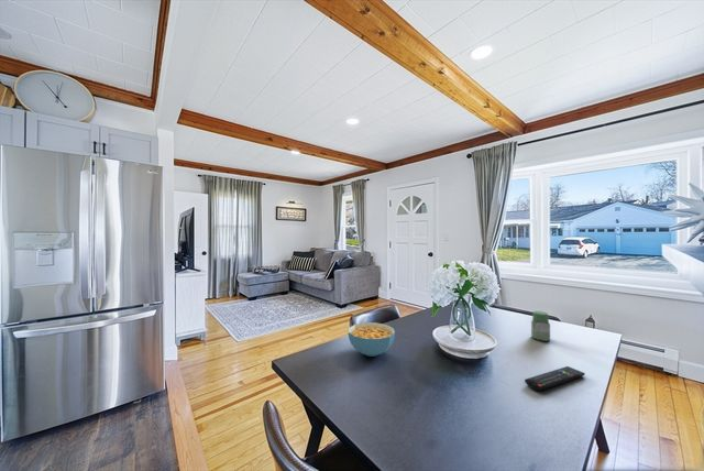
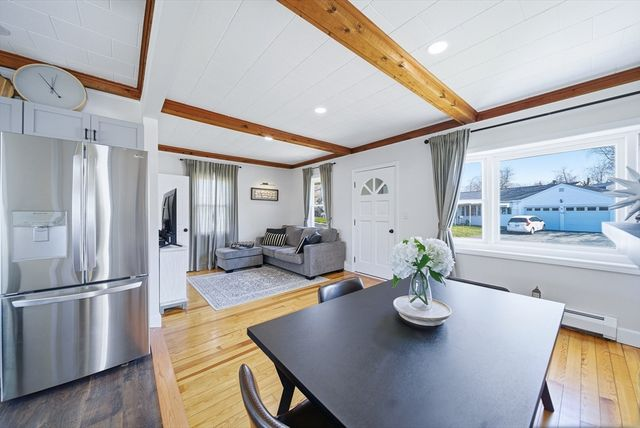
- jar [530,310,551,342]
- remote control [524,365,586,391]
- cereal bowl [348,321,396,358]
